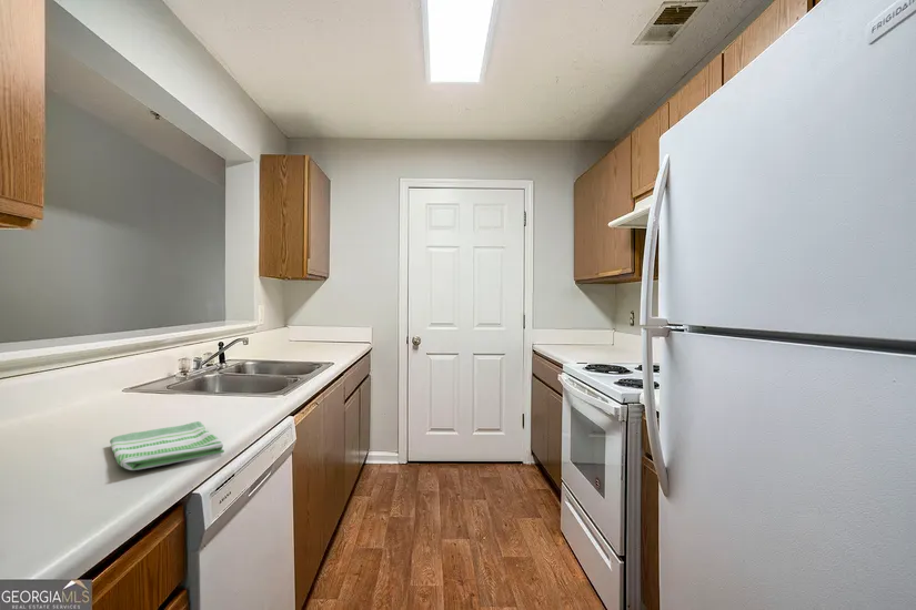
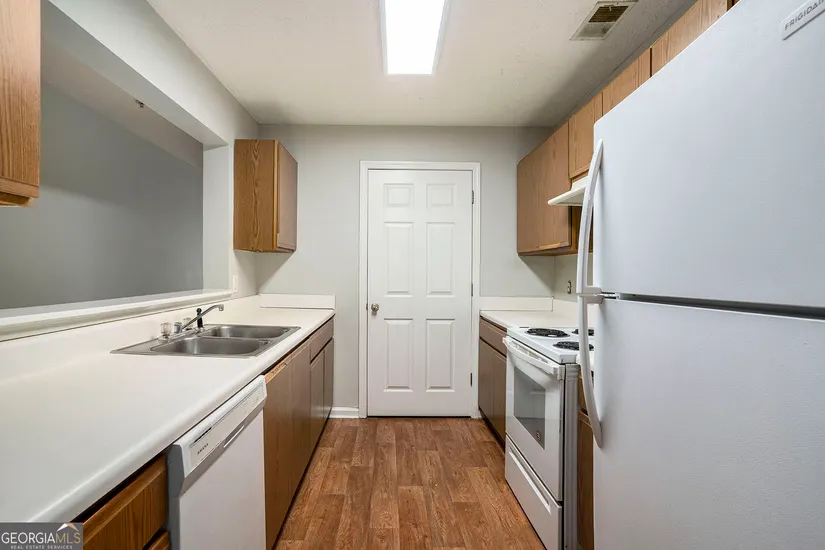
- dish towel [109,420,225,471]
